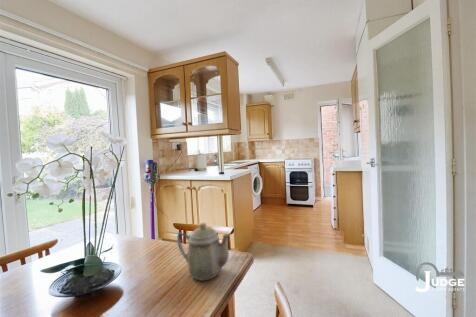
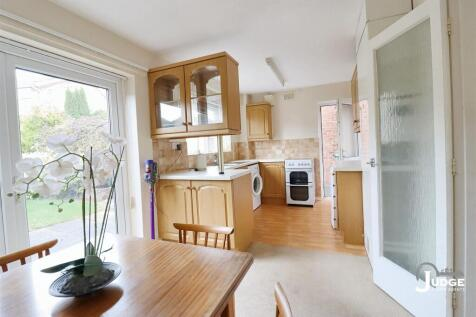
- teapot [176,222,231,282]
